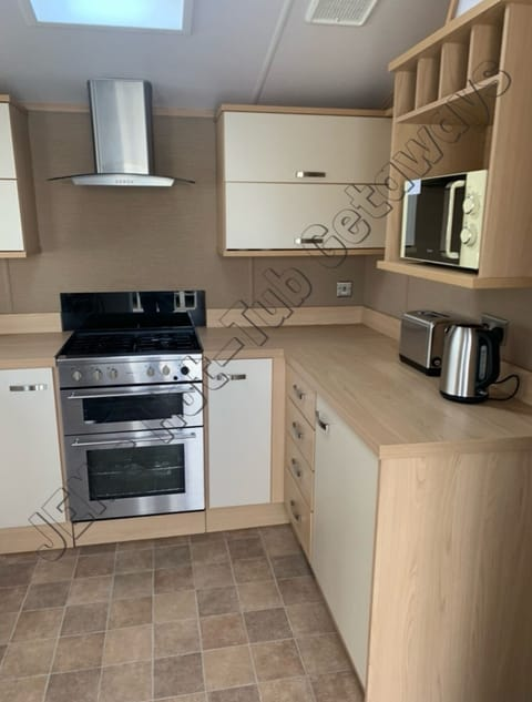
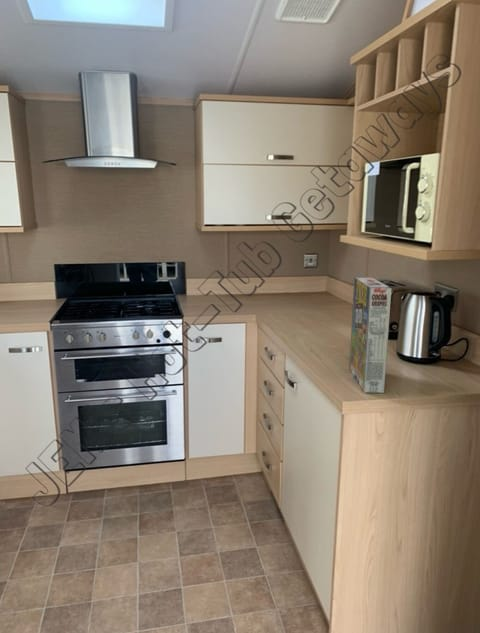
+ cereal box [348,276,393,394]
